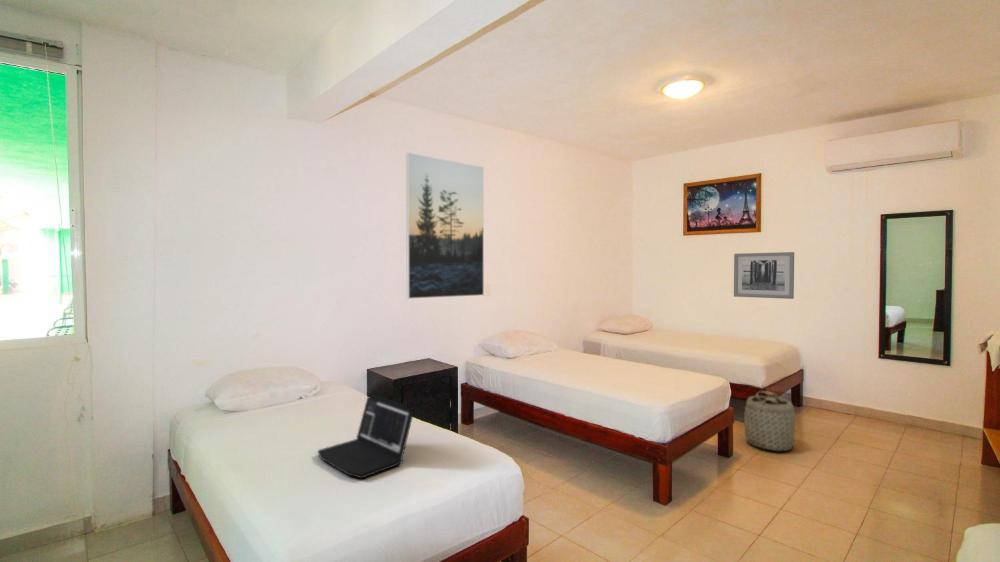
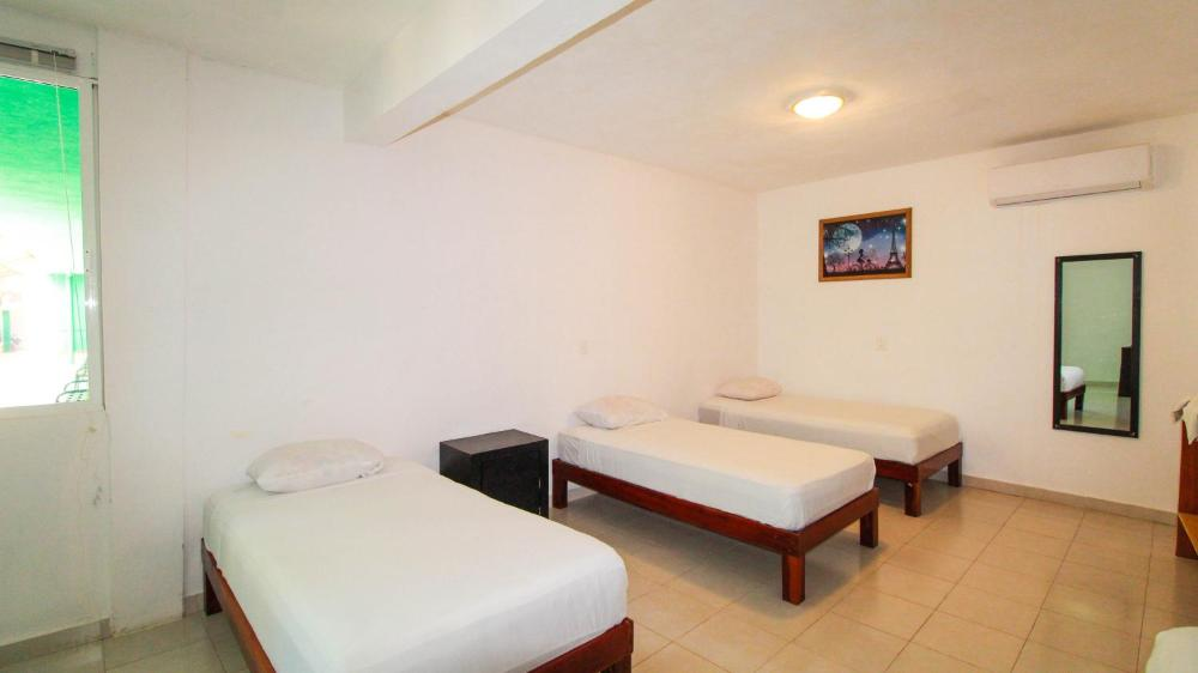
- laptop [317,394,414,480]
- wall art [733,251,795,300]
- basket [743,390,796,452]
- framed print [405,152,485,300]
